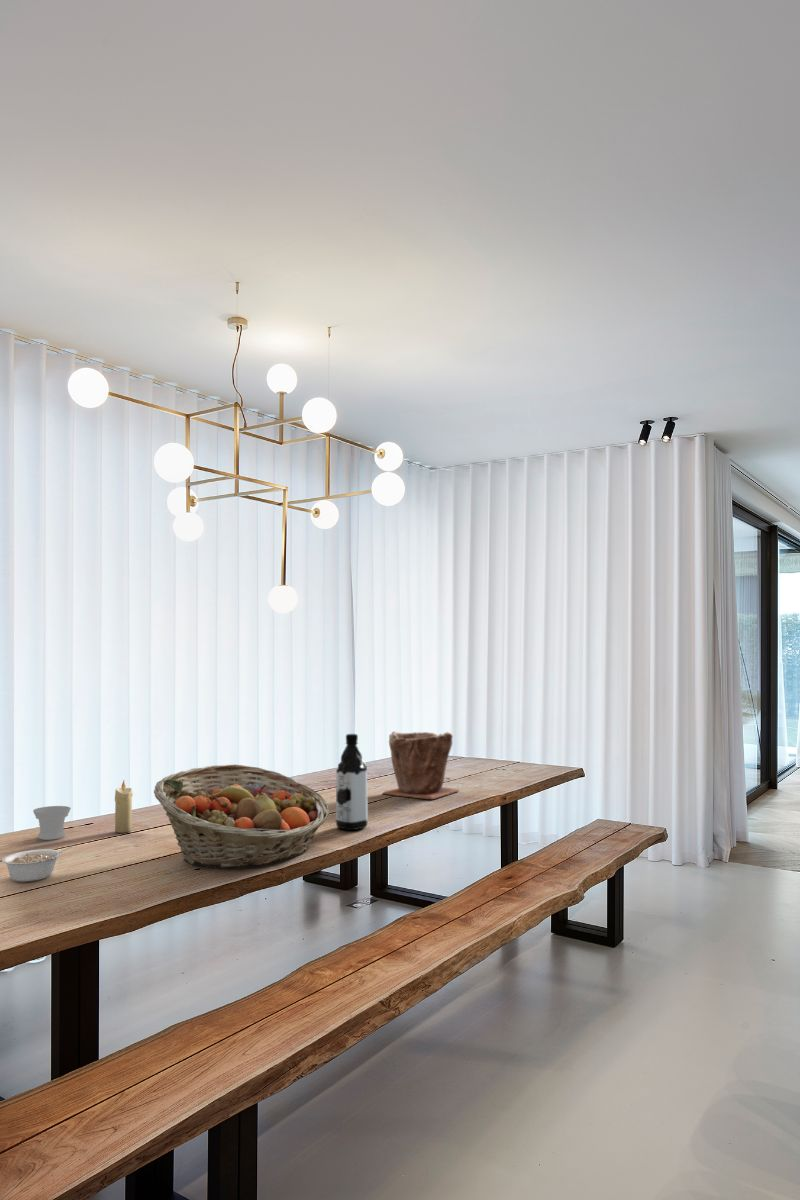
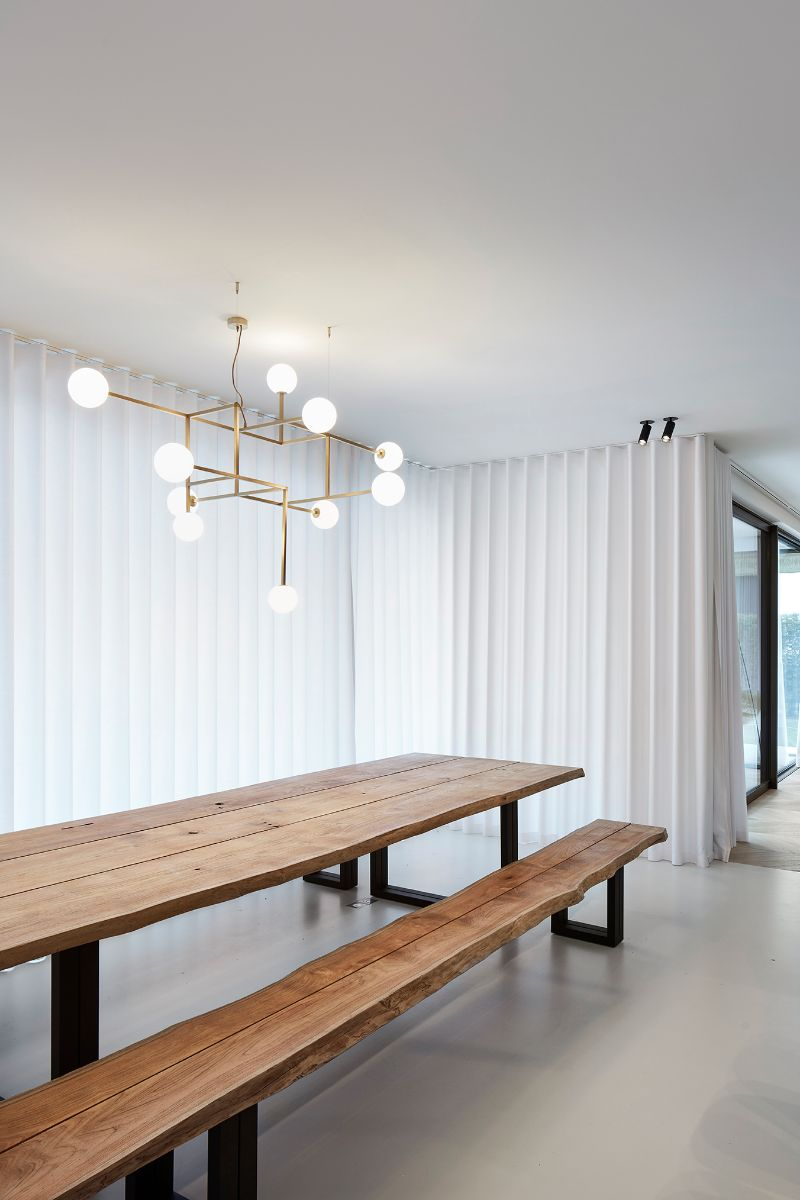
- cup [32,805,72,841]
- candle [114,779,134,834]
- plant pot [381,730,461,800]
- legume [1,845,74,883]
- water bottle [335,733,369,831]
- fruit basket [153,764,330,870]
